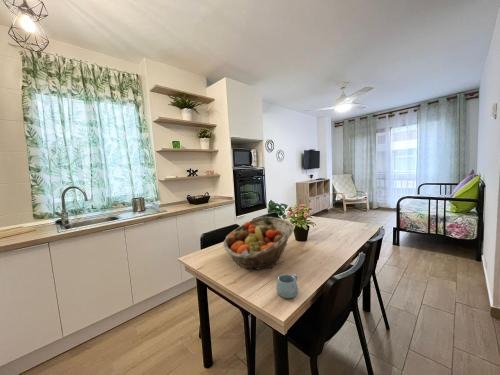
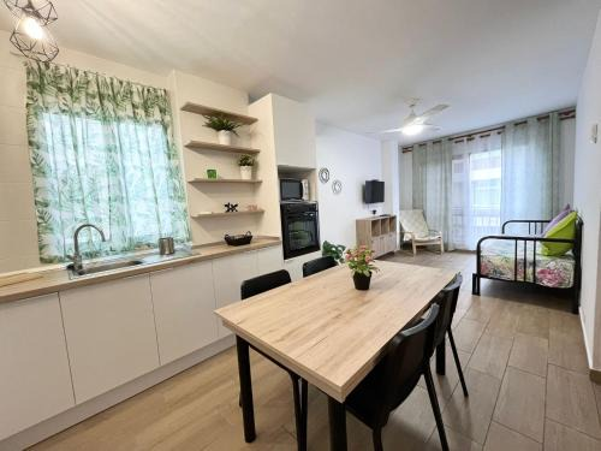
- mug [275,273,299,299]
- fruit basket [222,216,295,270]
